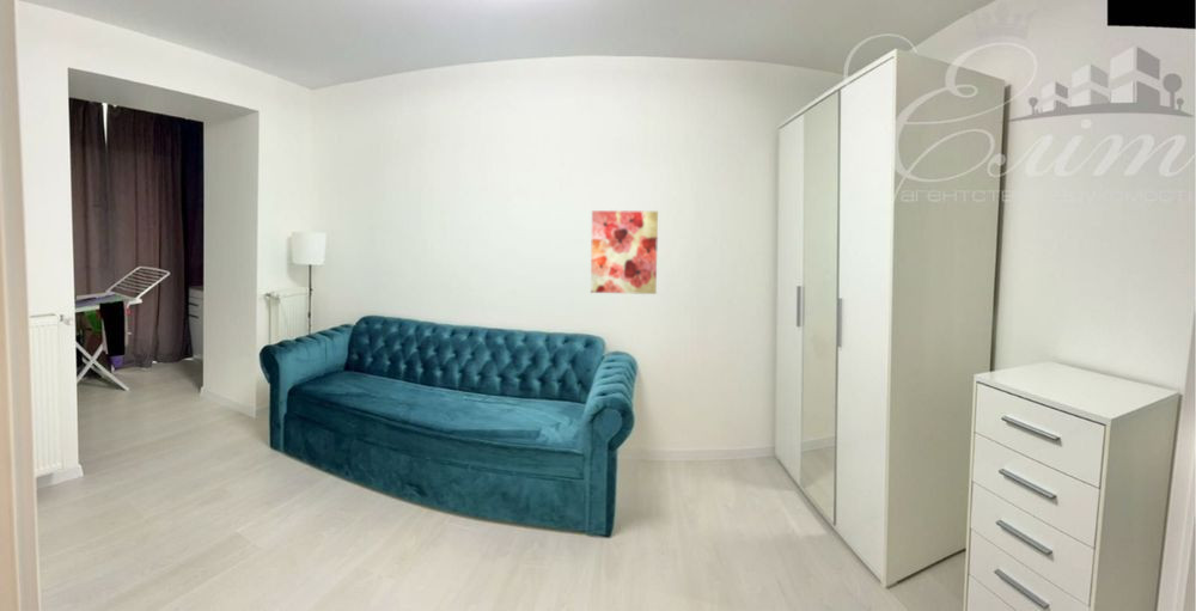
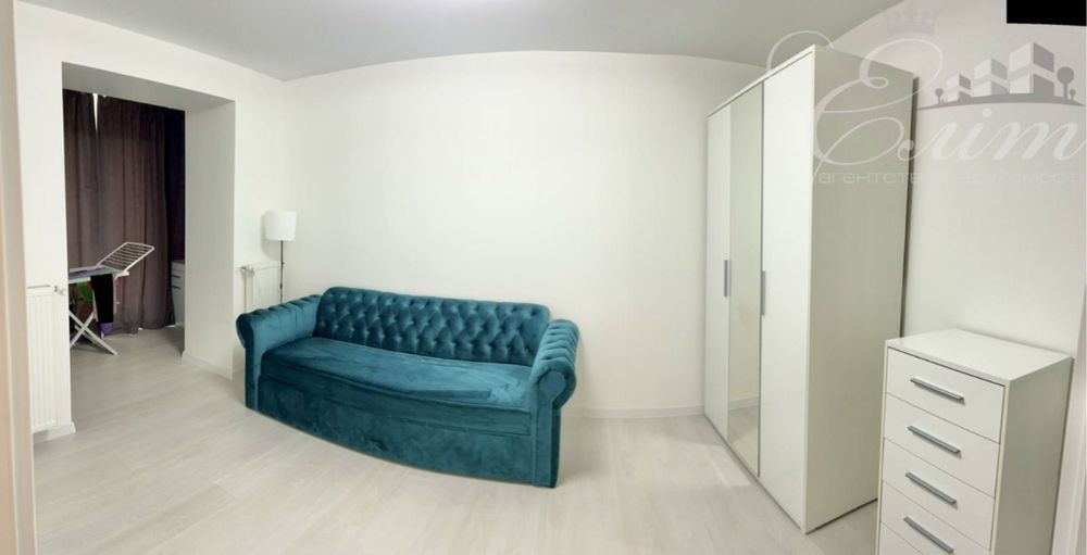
- wall art [590,209,659,295]
